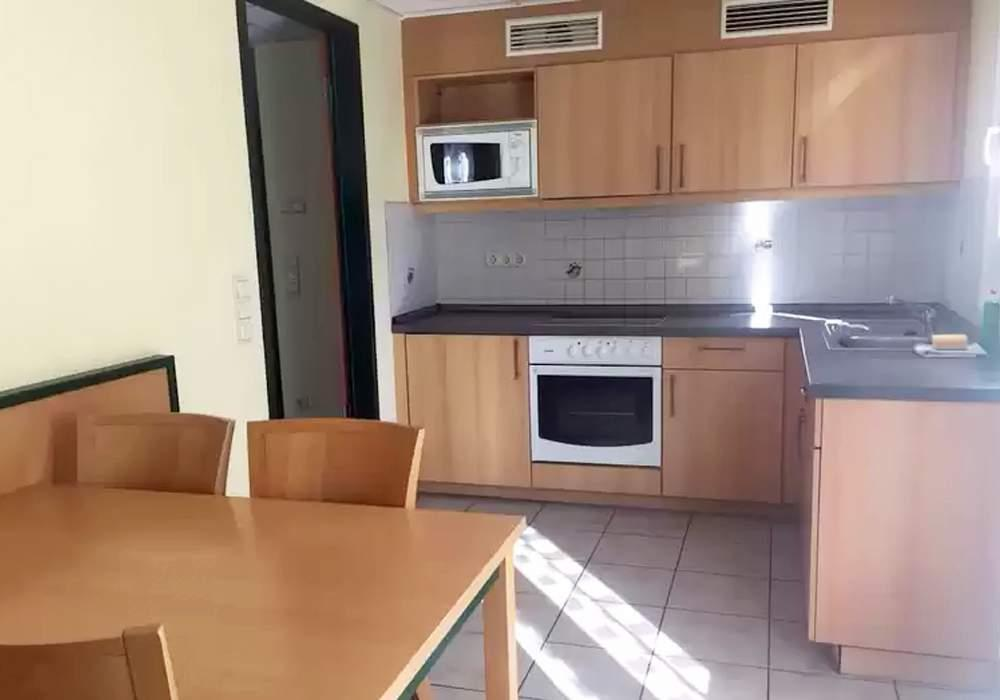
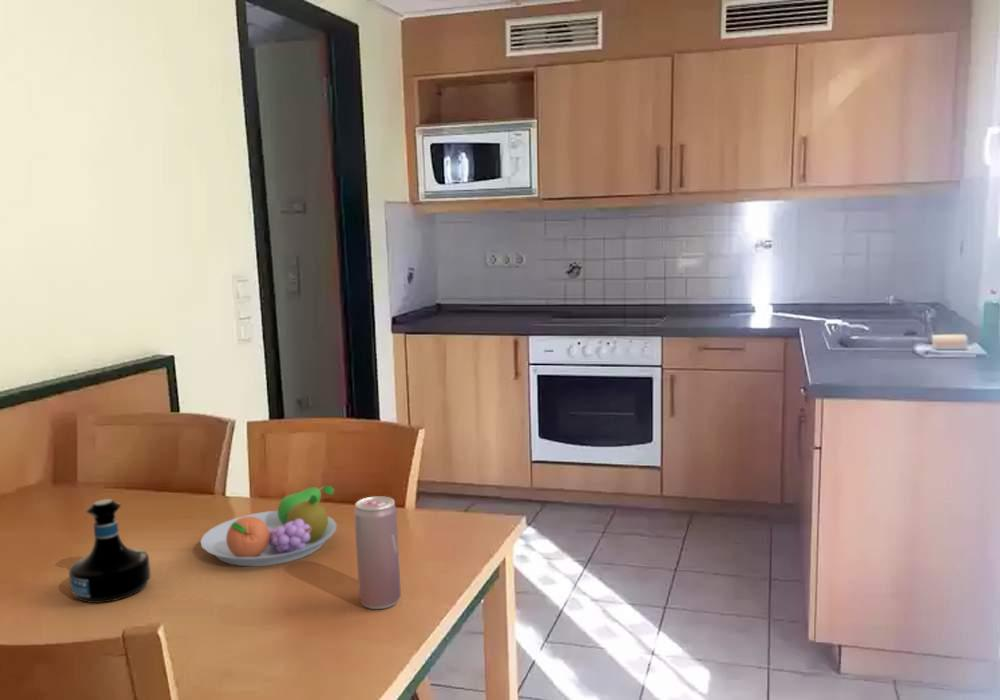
+ fruit bowl [199,485,338,567]
+ beverage can [353,495,402,610]
+ tequila bottle [68,498,152,604]
